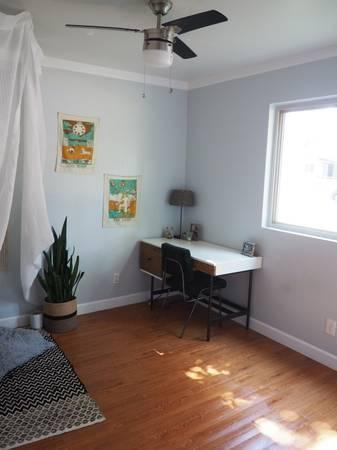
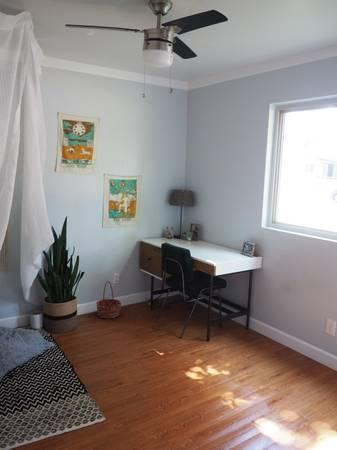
+ basket [95,280,122,319]
